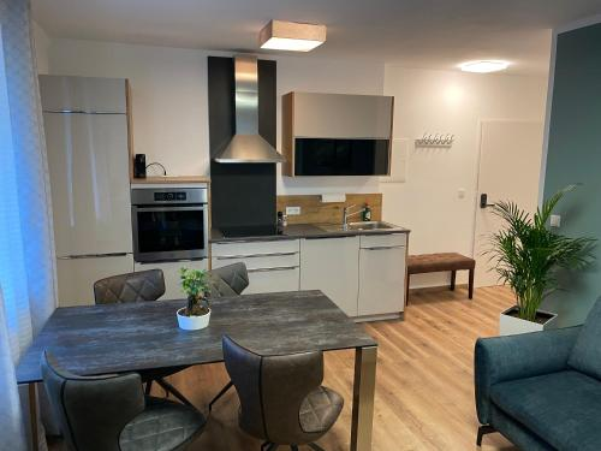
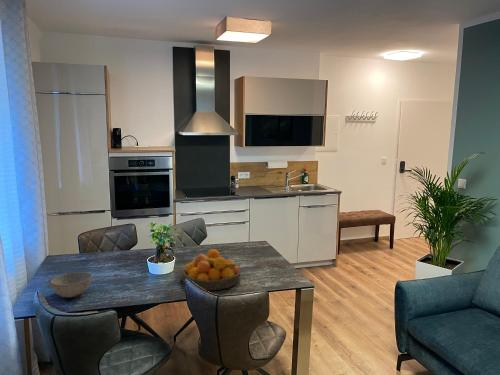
+ fruit bowl [181,248,242,291]
+ bowl [49,271,93,299]
